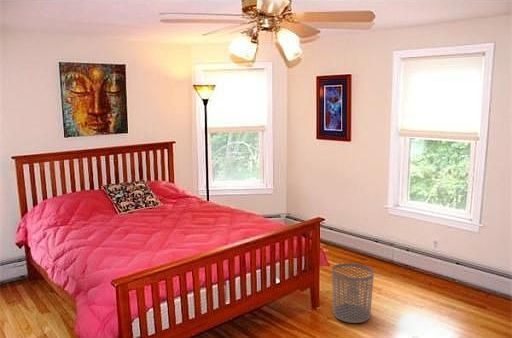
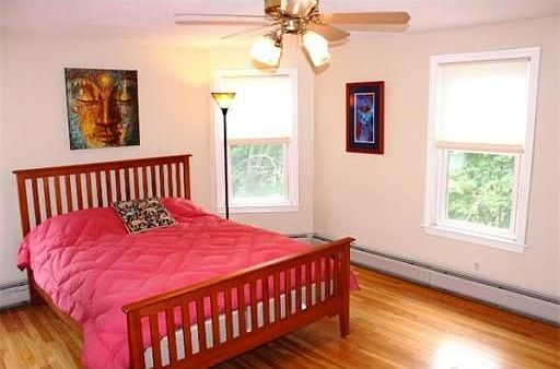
- waste bin [331,262,375,324]
